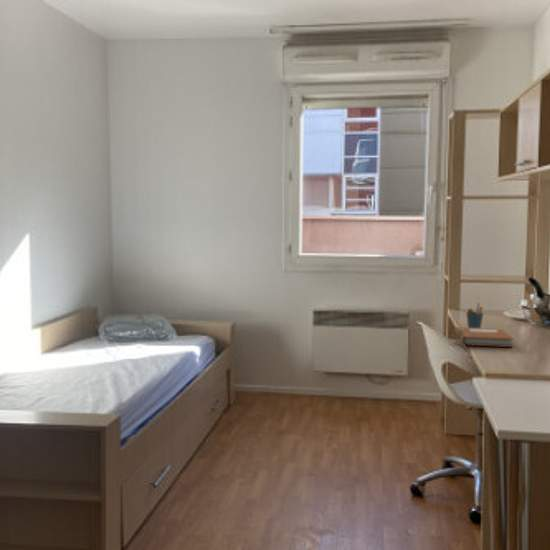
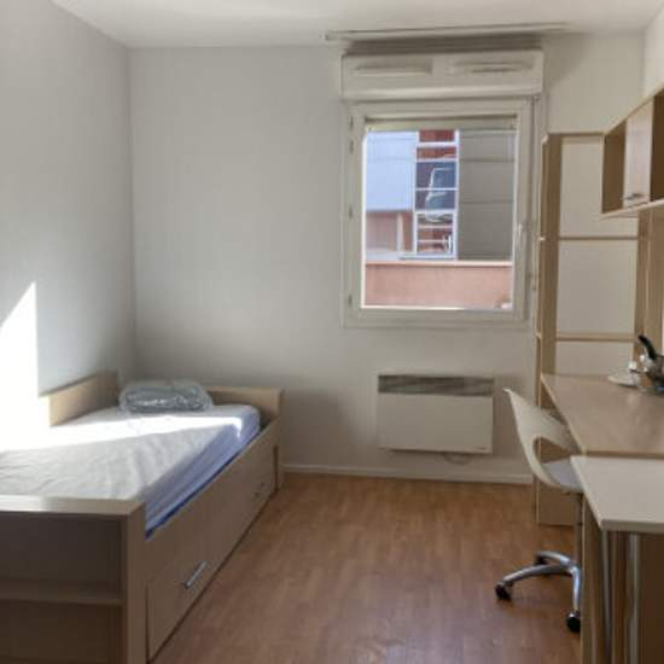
- notebook [454,327,515,348]
- pen holder [465,302,484,328]
